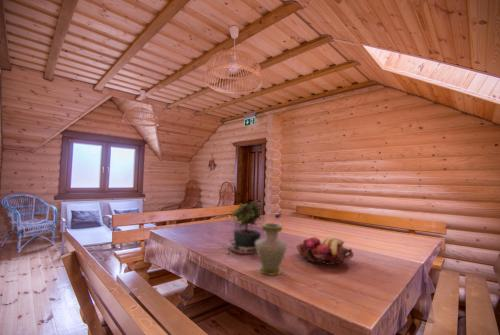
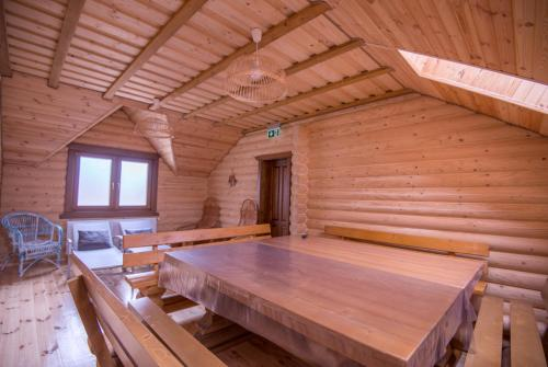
- vase [255,222,289,277]
- potted plant [226,200,263,258]
- fruit basket [295,236,355,267]
